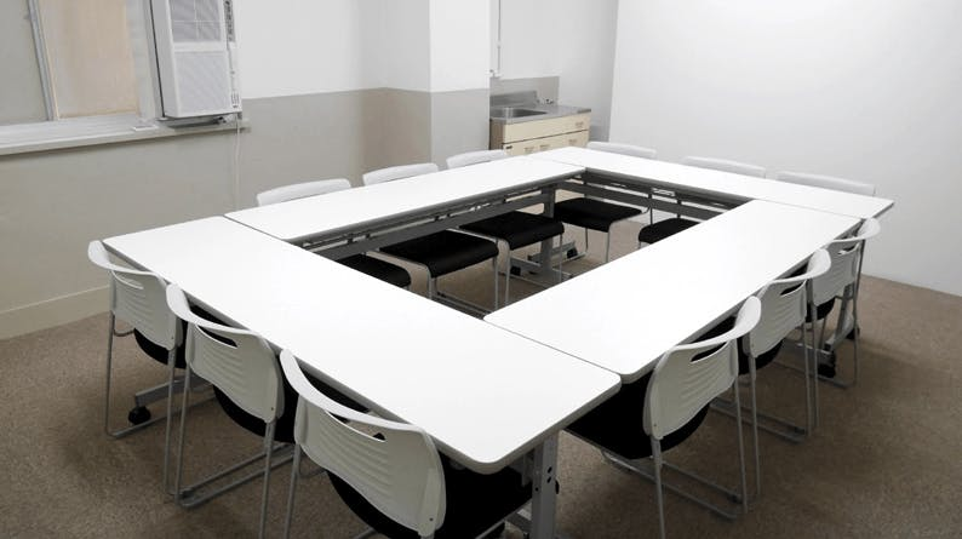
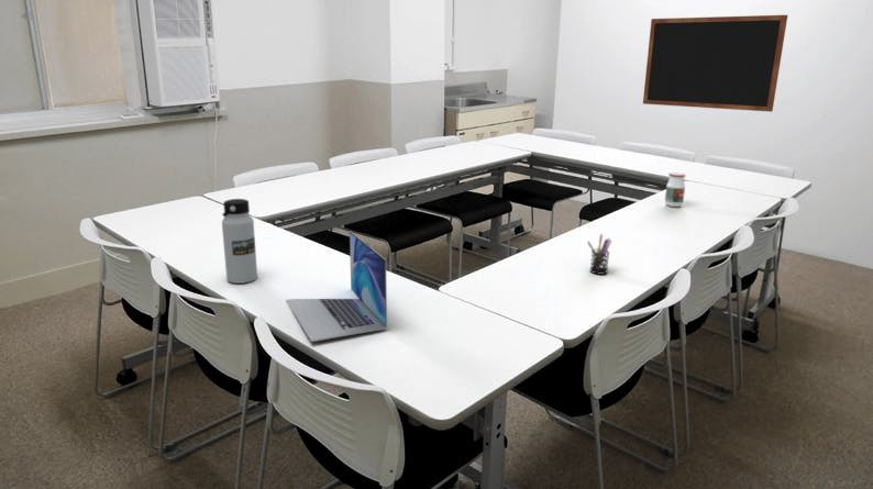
+ laptop [285,230,388,343]
+ jar [664,171,687,208]
+ chalkboard [642,14,788,112]
+ water bottle [221,198,258,285]
+ pen holder [586,233,612,276]
